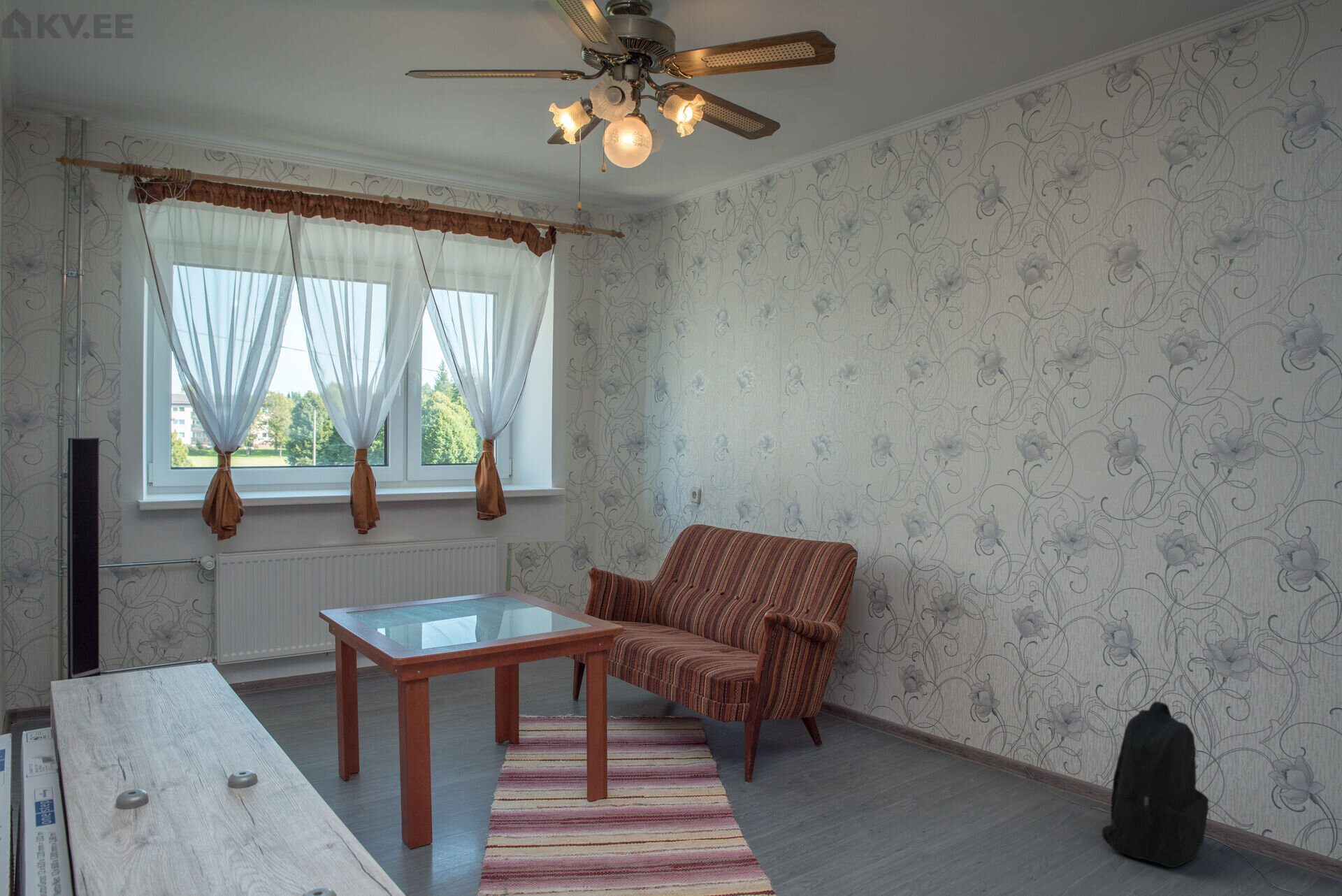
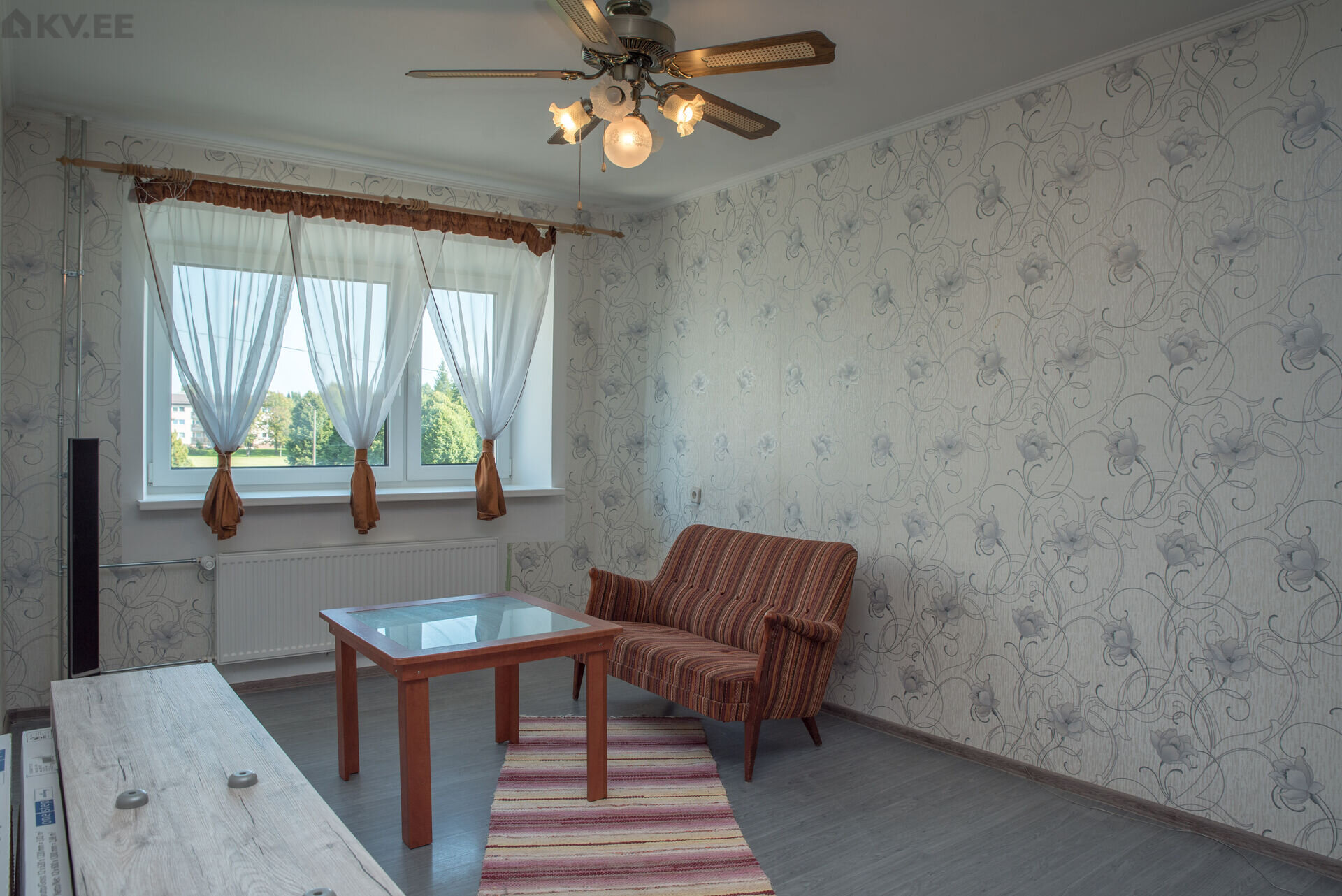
- backpack [1101,700,1209,868]
